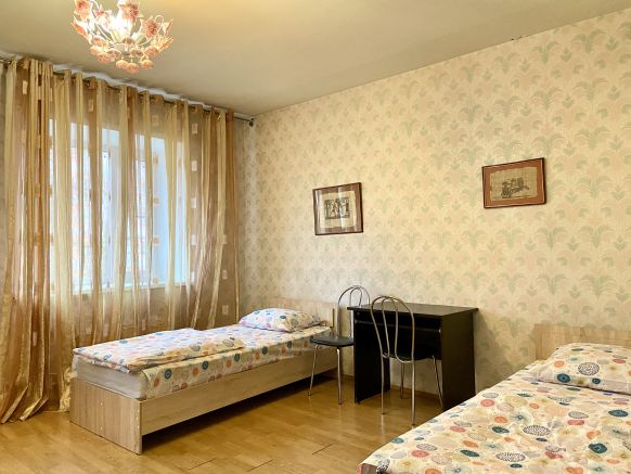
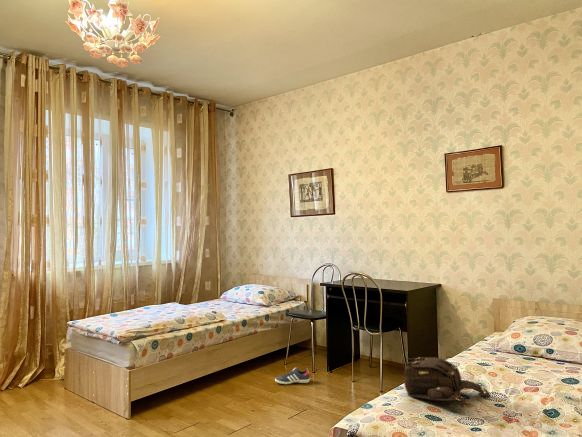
+ sneaker [274,365,311,385]
+ satchel [401,356,491,408]
